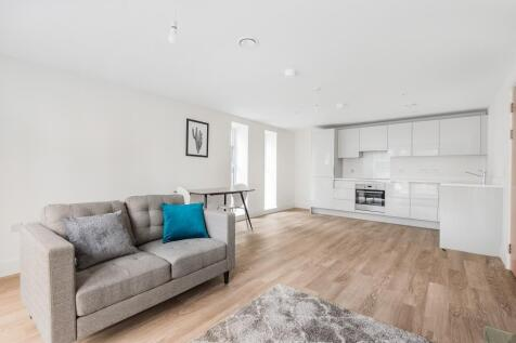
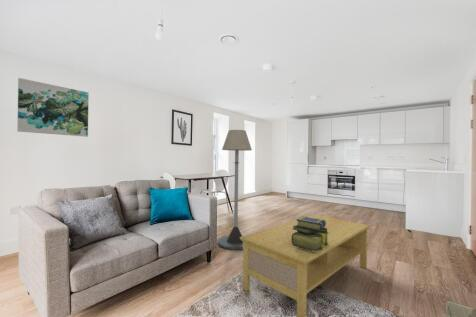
+ wall art [16,77,90,138]
+ stack of books [291,216,329,252]
+ floor lamp [217,129,253,250]
+ coffee table [240,213,371,317]
